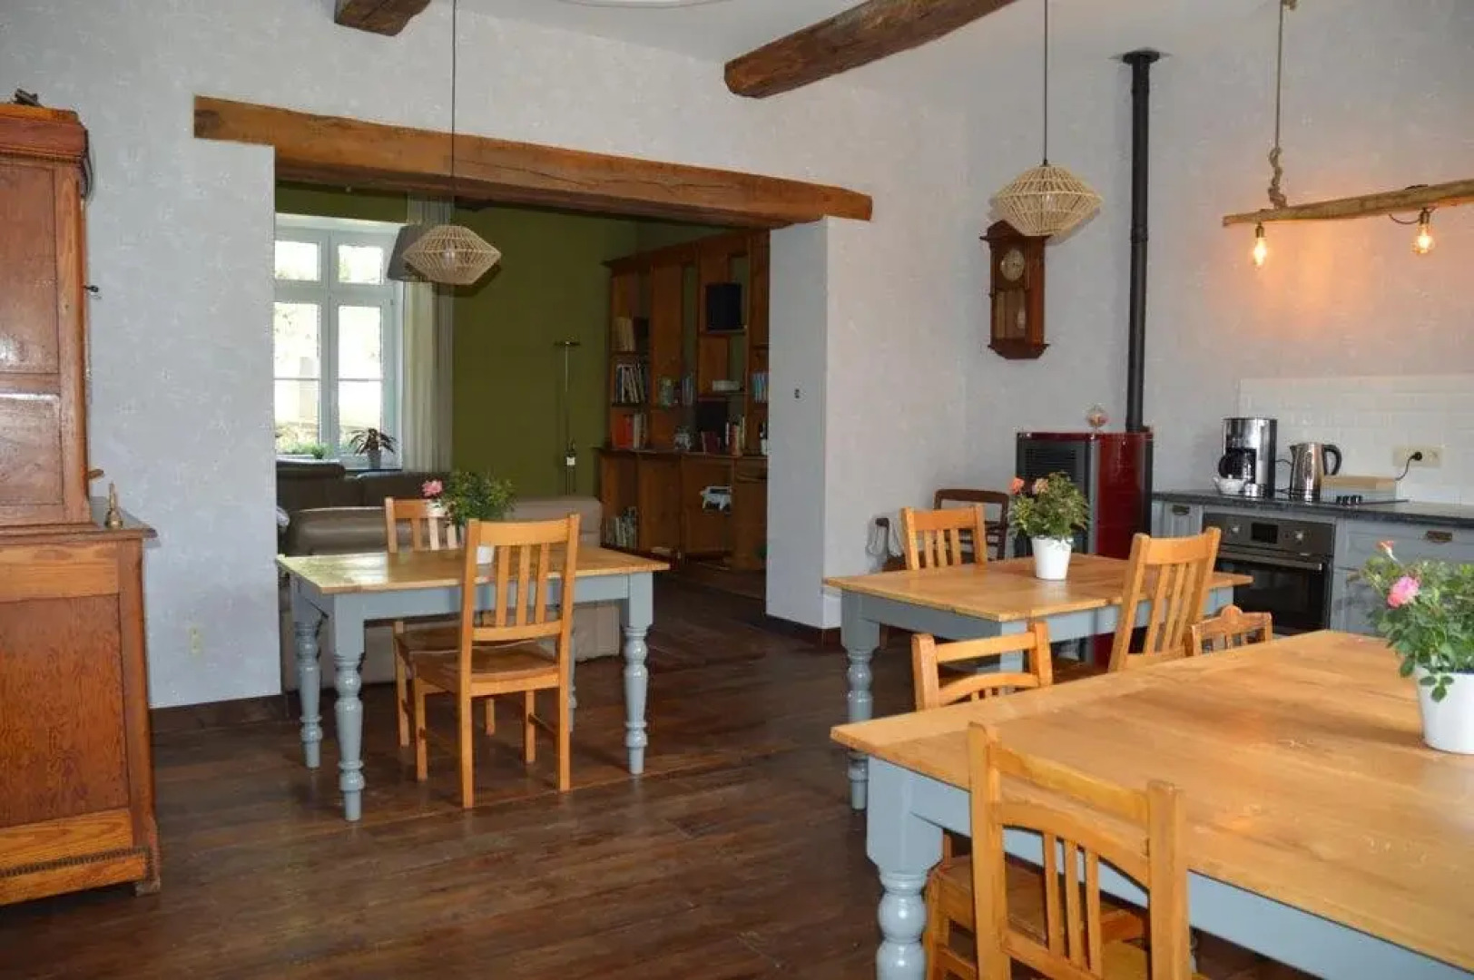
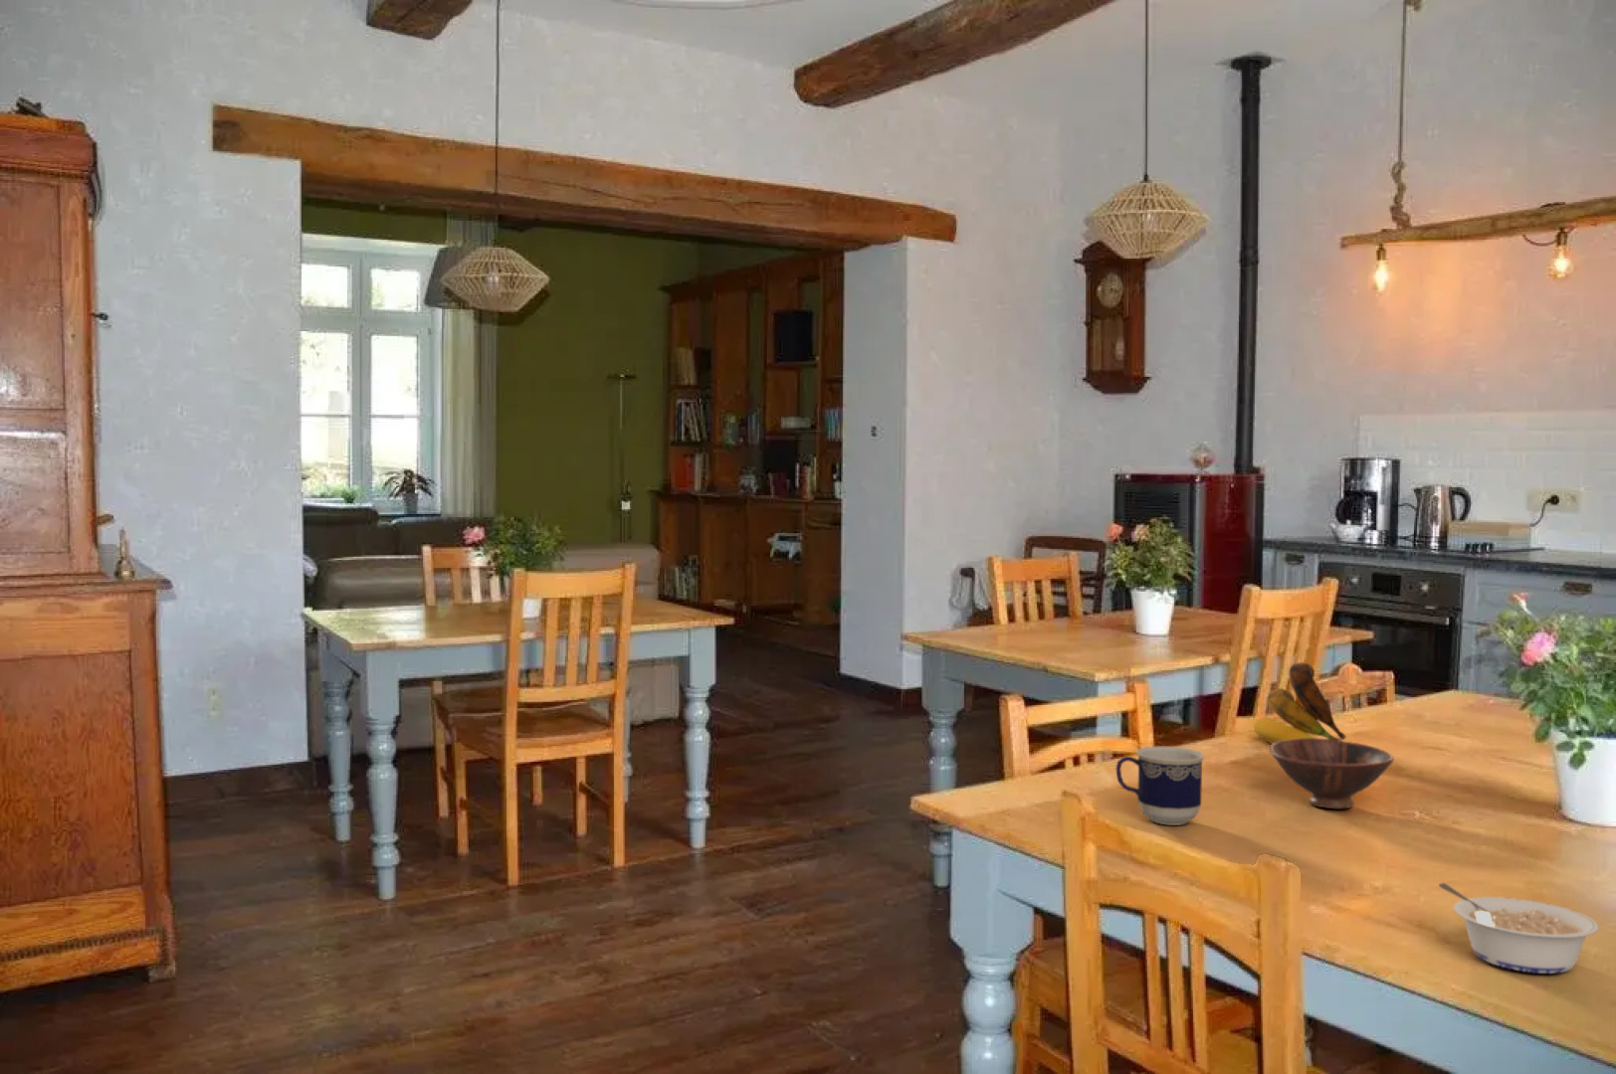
+ cup [1115,746,1205,826]
+ banana [1253,662,1347,744]
+ legume [1437,882,1599,975]
+ bowl [1267,737,1395,809]
